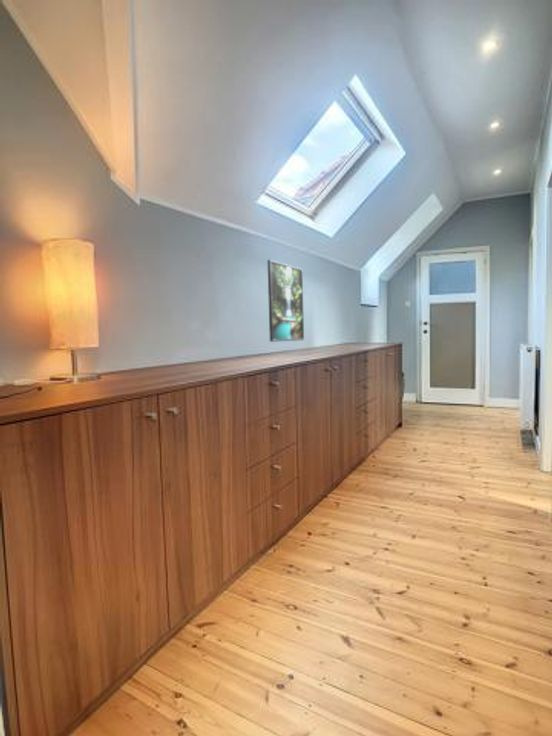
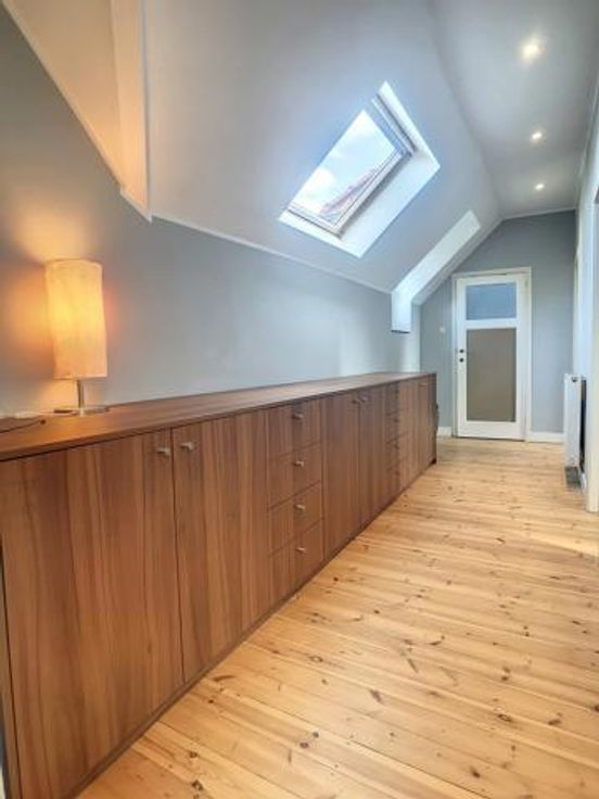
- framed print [267,259,305,343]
